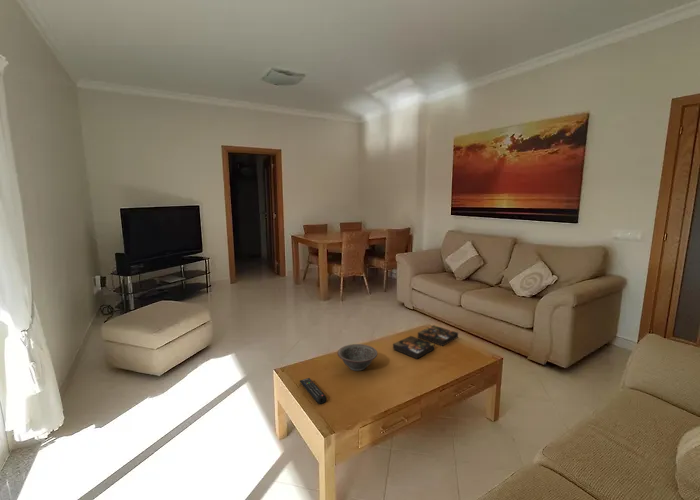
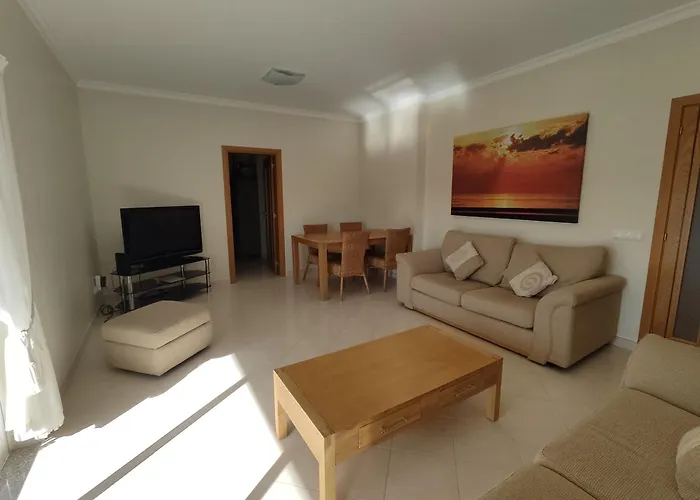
- board game [392,324,459,360]
- decorative bowl [337,343,378,372]
- remote control [299,377,328,405]
